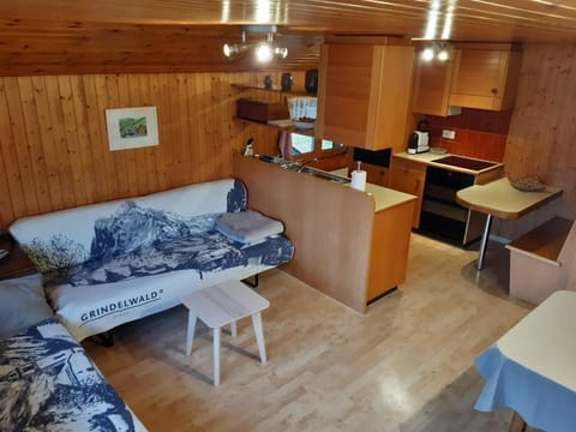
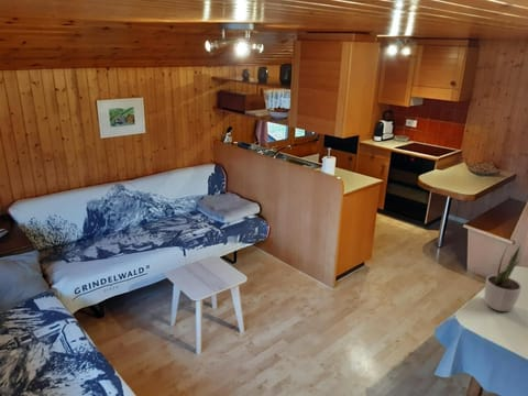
+ potted plant [483,242,522,312]
